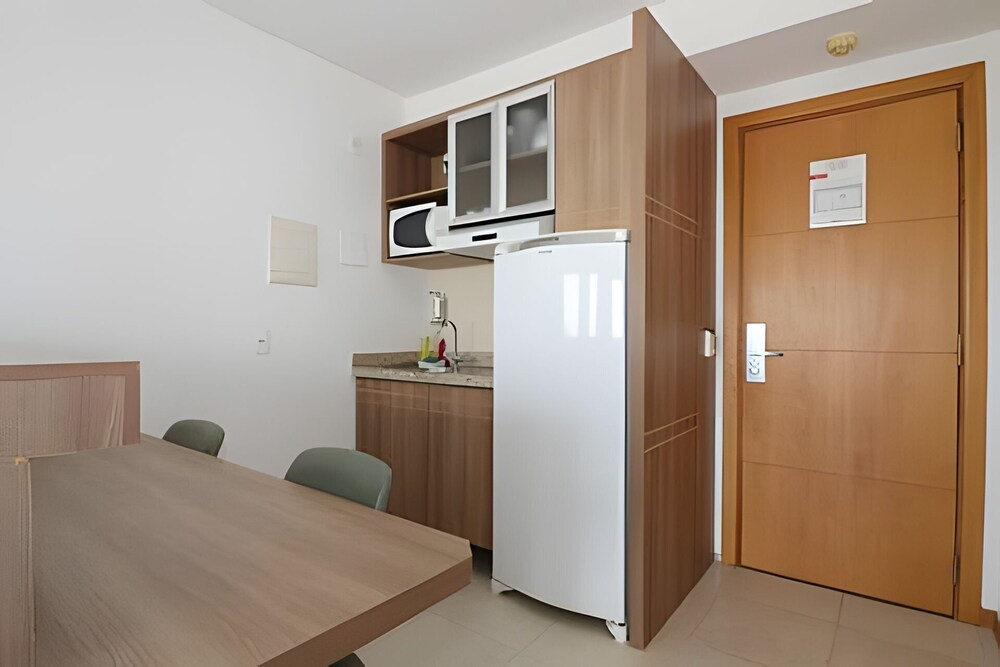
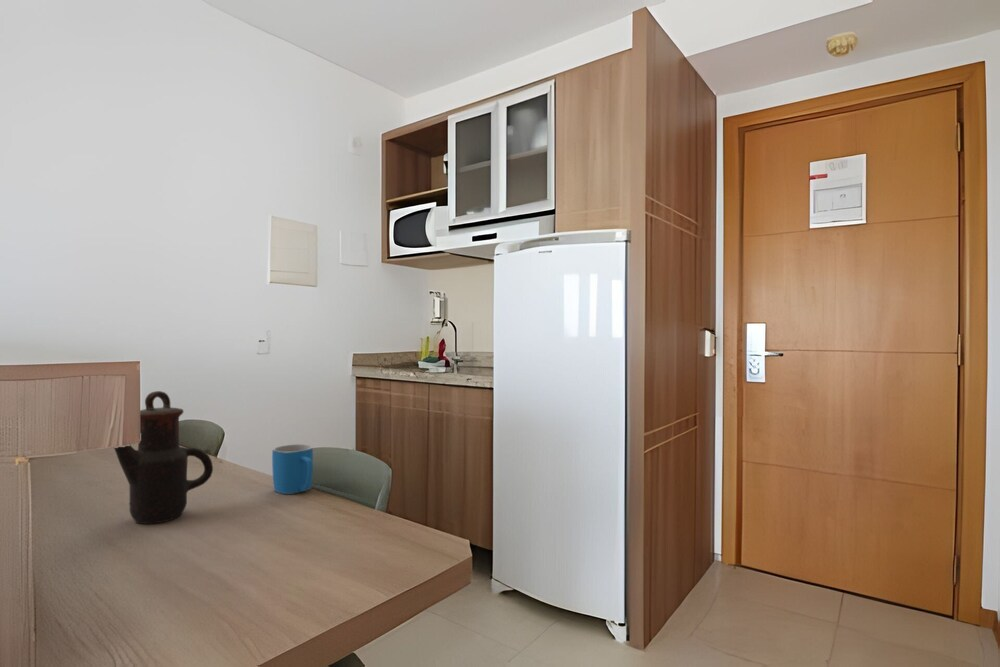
+ teapot [113,390,214,525]
+ mug [271,443,314,495]
